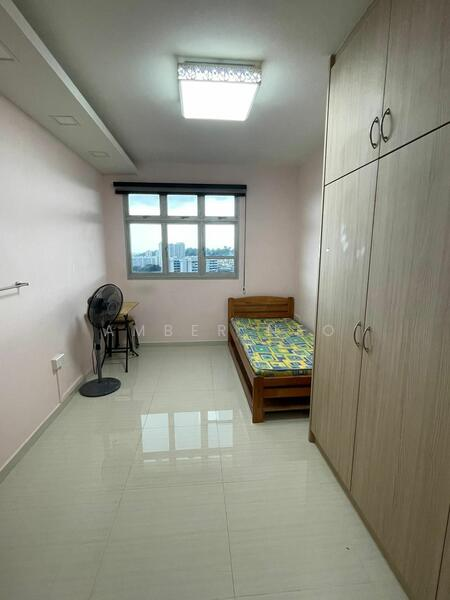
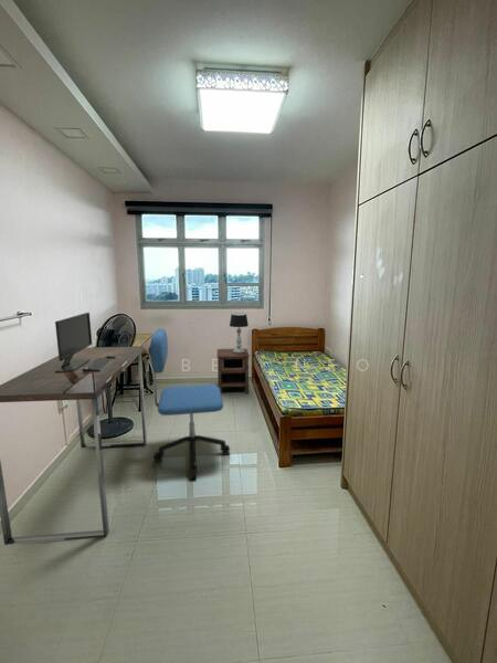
+ desk [0,312,148,546]
+ table lamp [229,313,250,354]
+ office chair [148,327,231,481]
+ nightstand [216,347,251,396]
